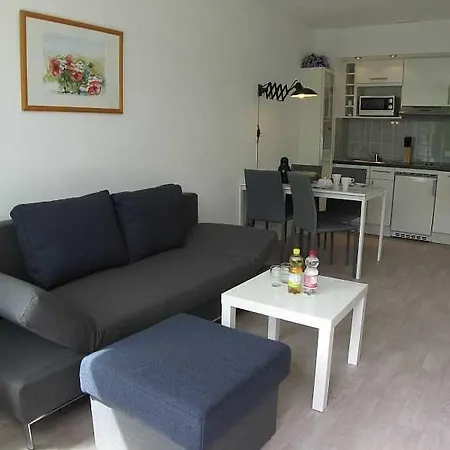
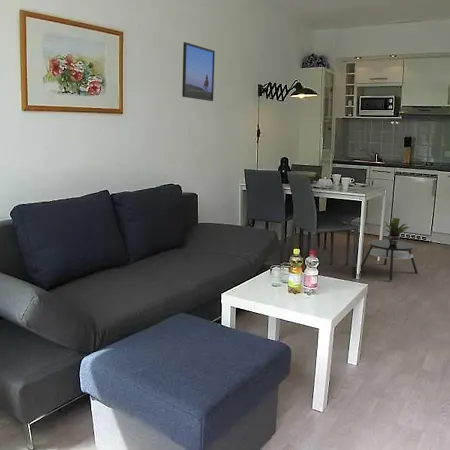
+ potted plant [379,217,411,245]
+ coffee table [359,239,419,281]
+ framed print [181,41,216,102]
